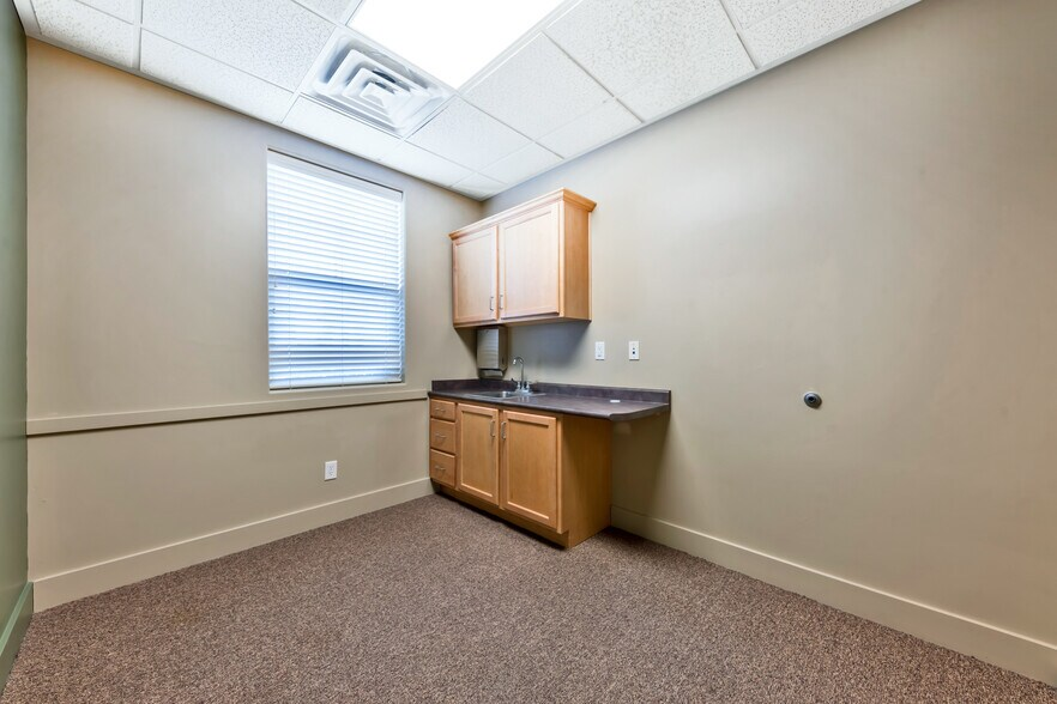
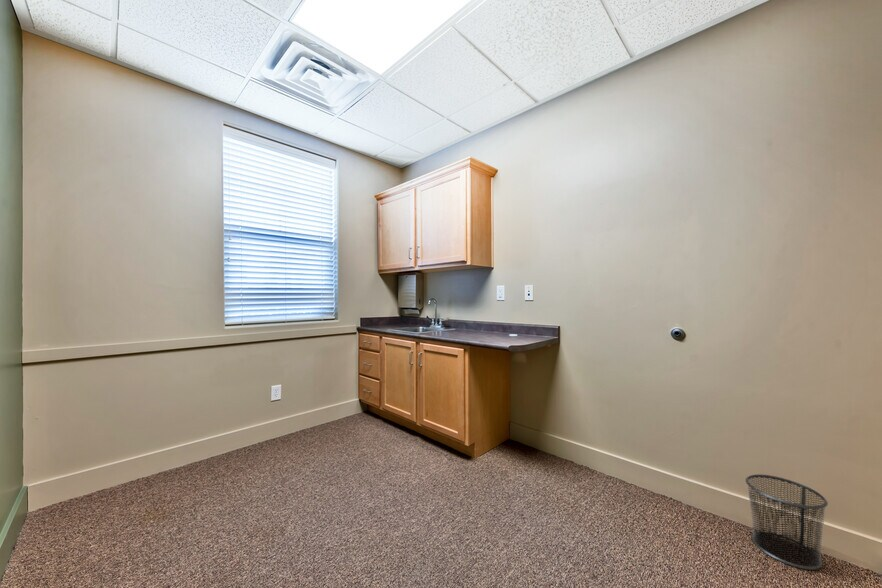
+ waste bin [744,474,829,571]
